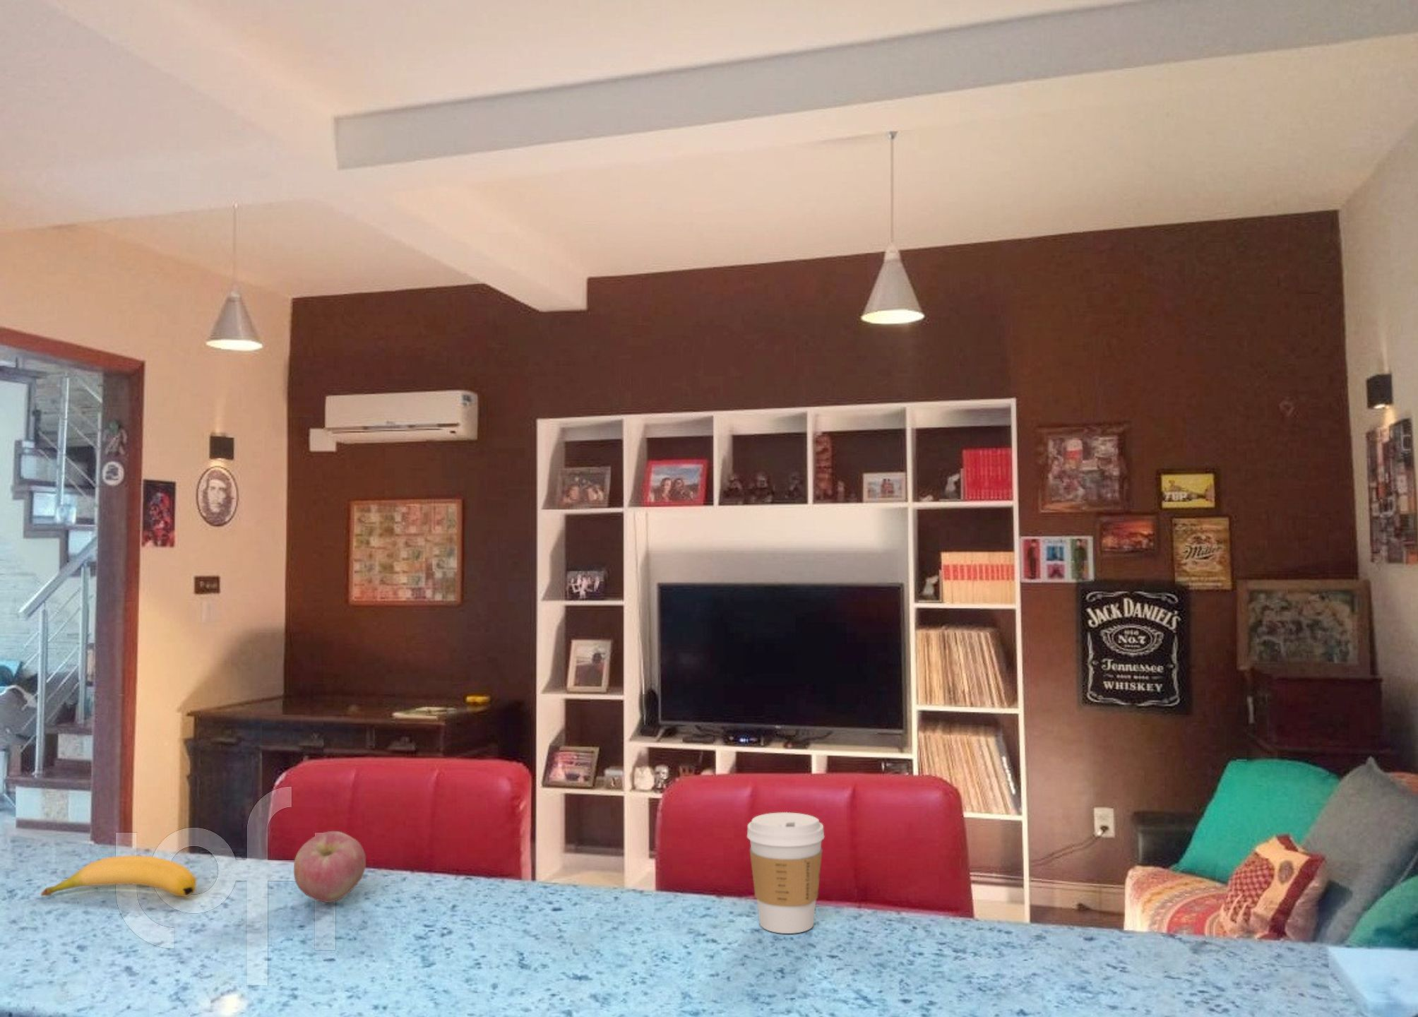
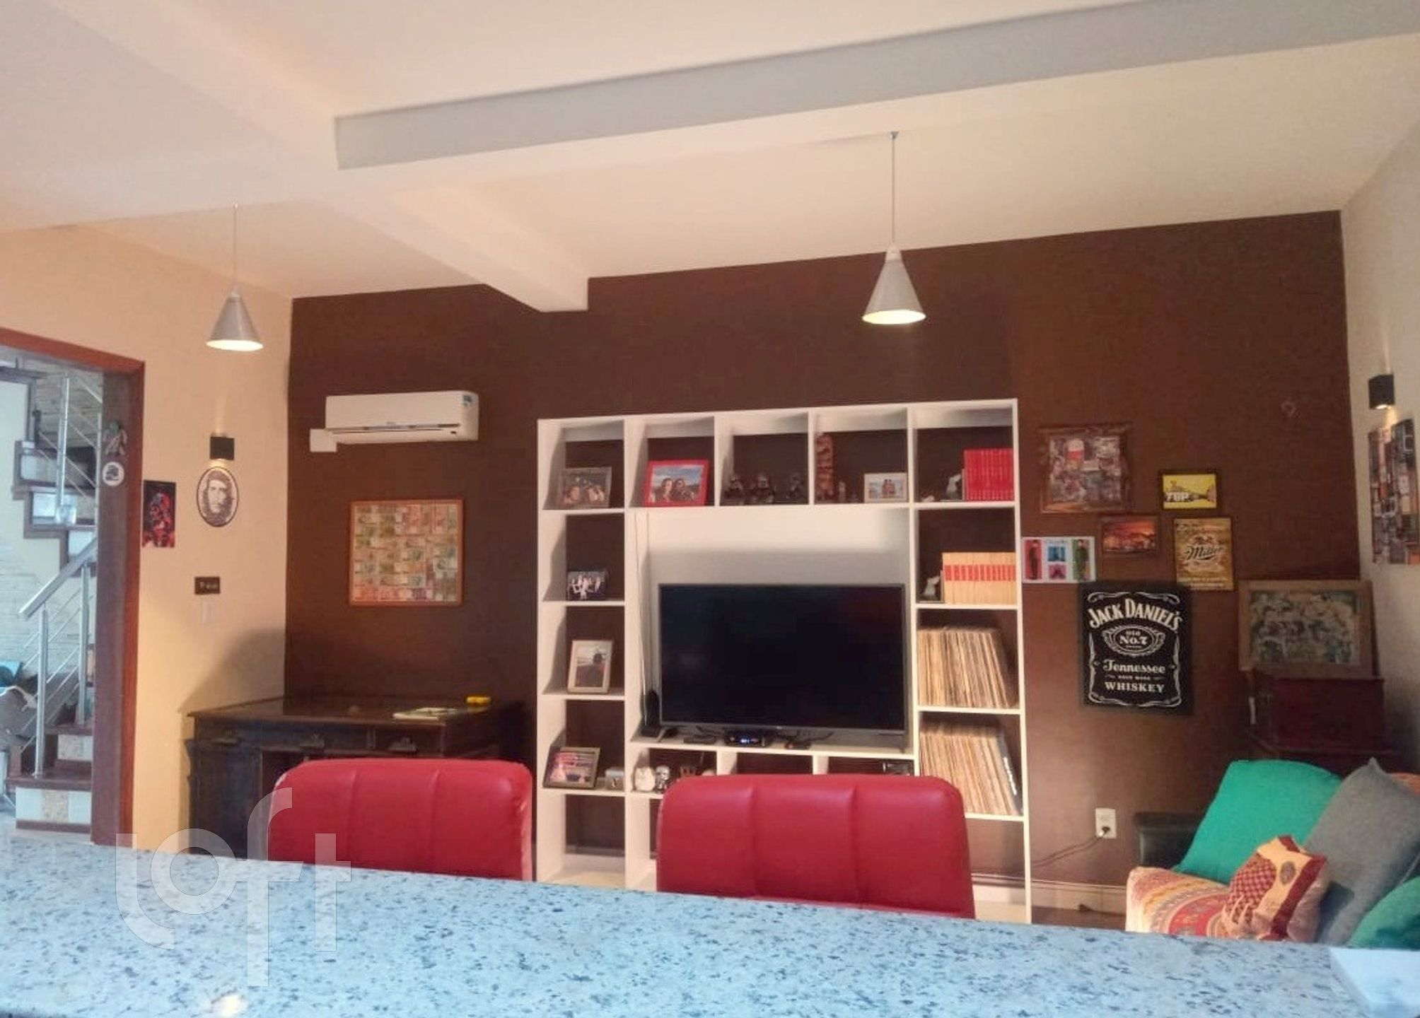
- banana [41,854,197,898]
- coffee cup [747,811,825,934]
- apple [293,831,366,904]
